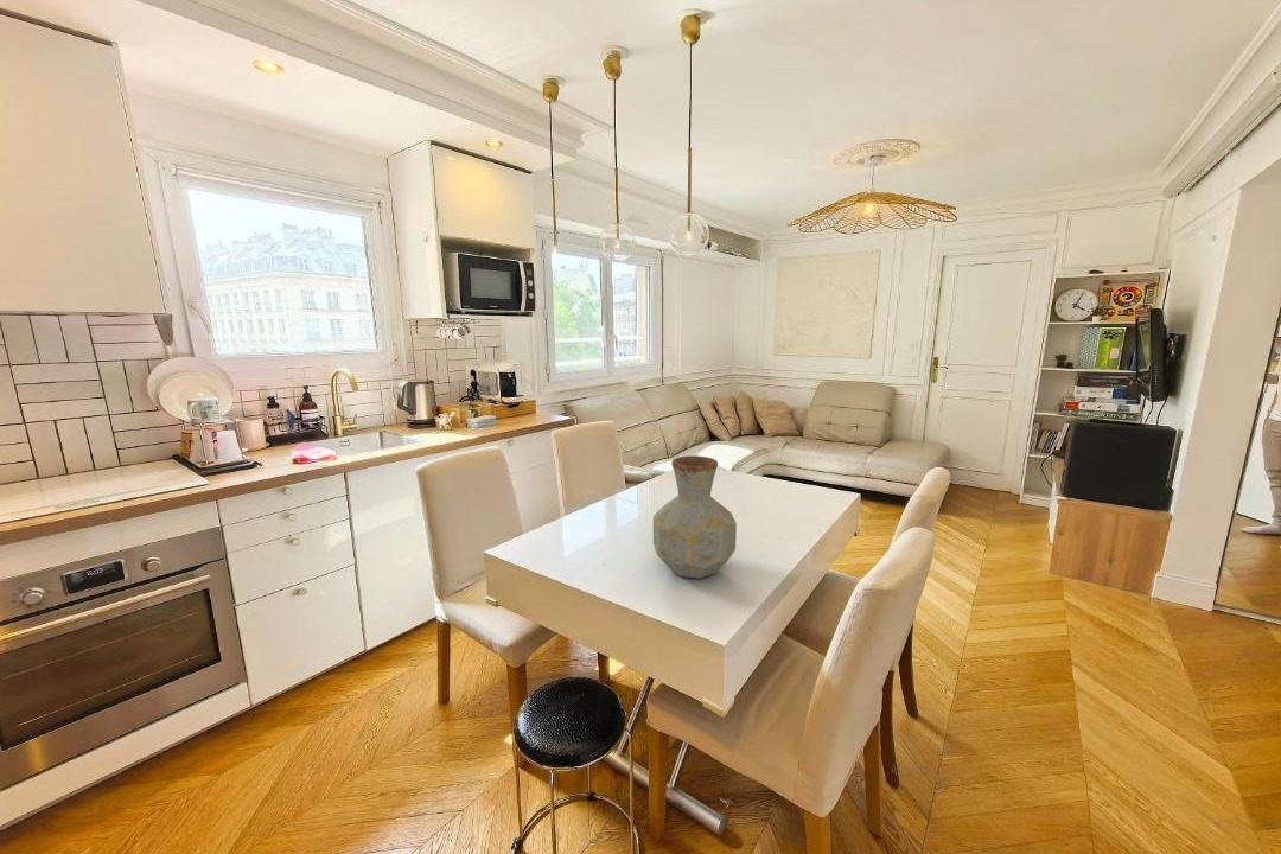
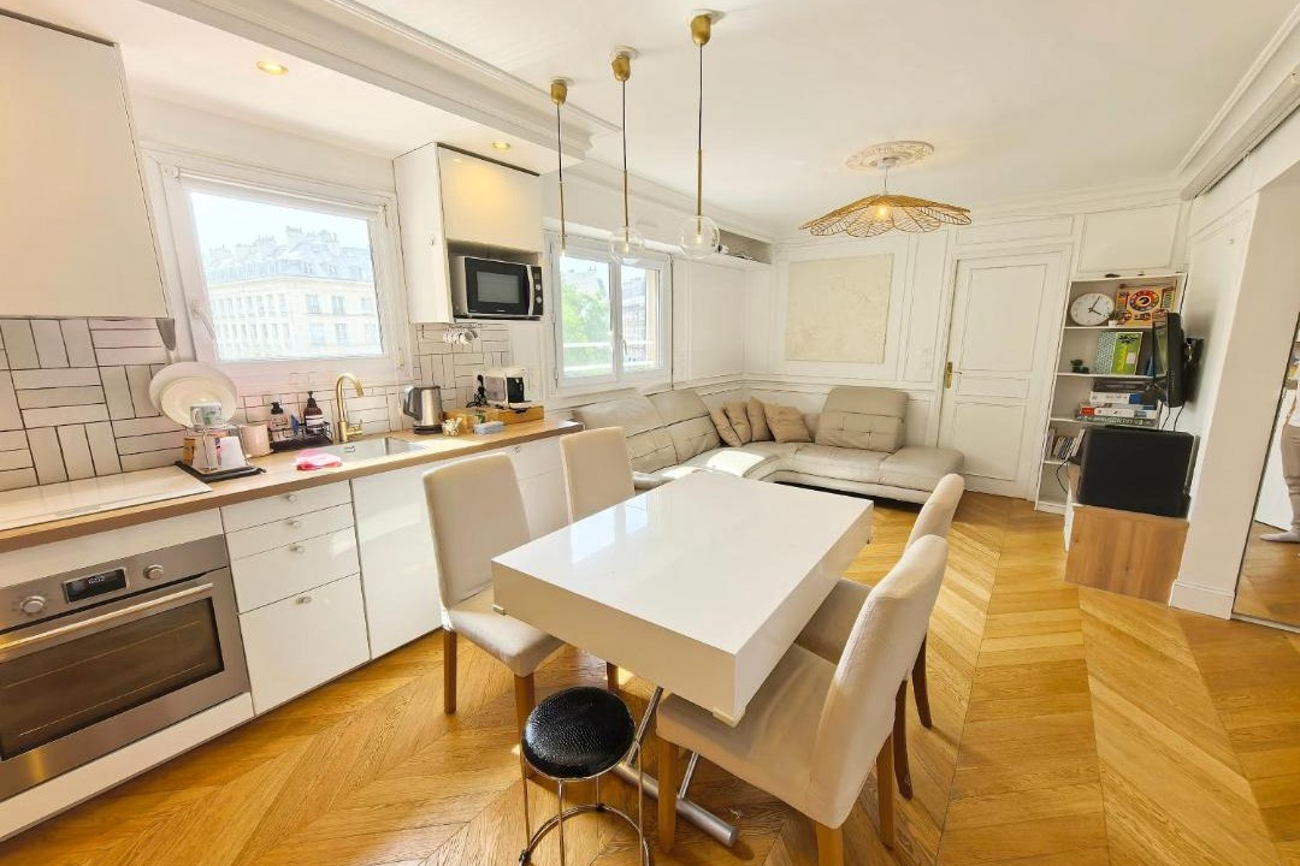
- vase [652,454,738,580]
